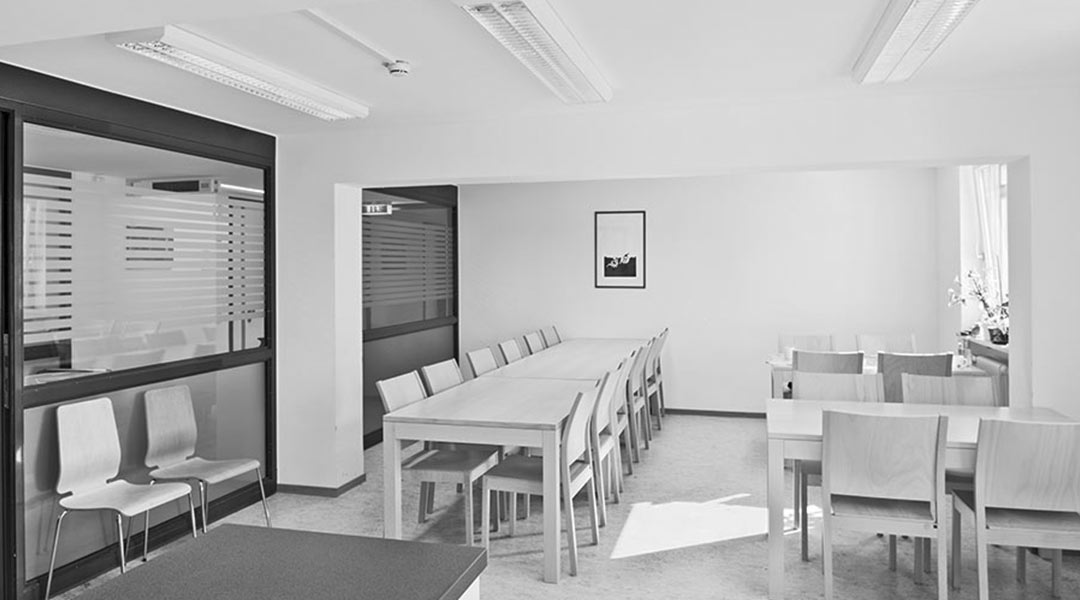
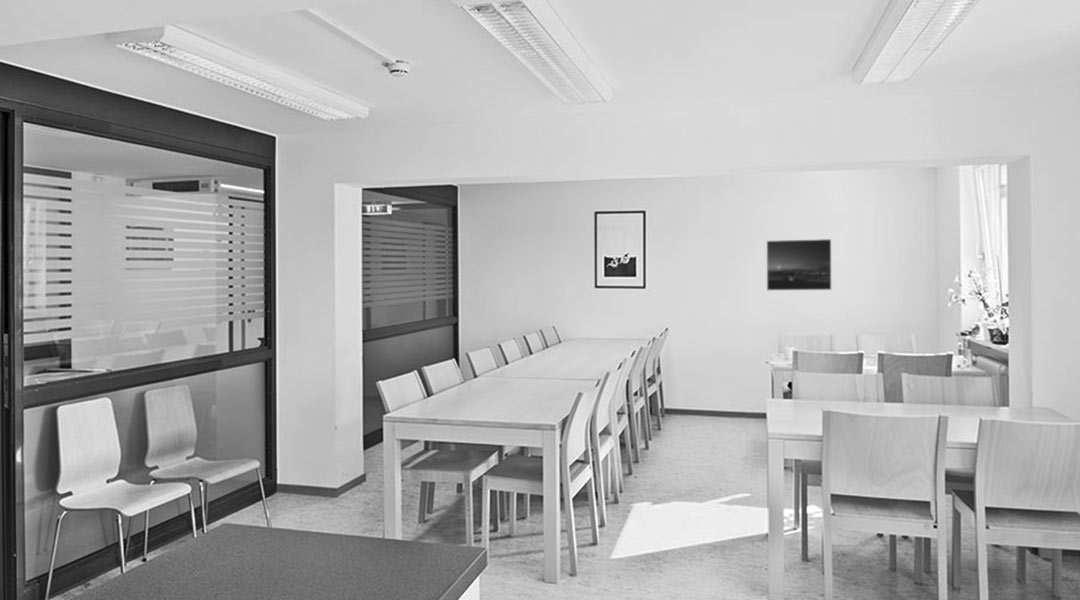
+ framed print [766,238,832,291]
